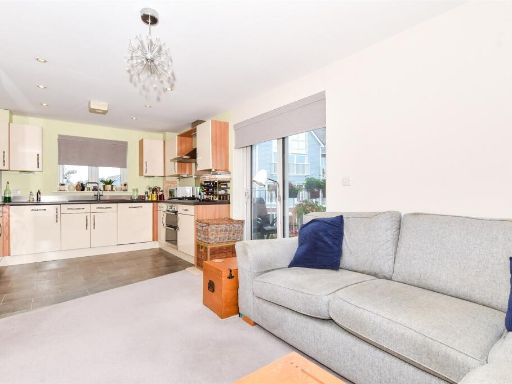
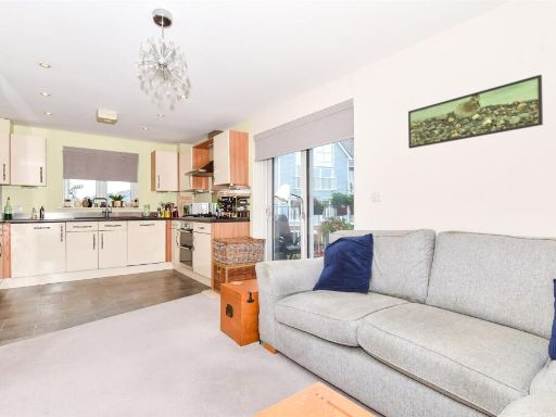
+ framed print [407,74,544,150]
